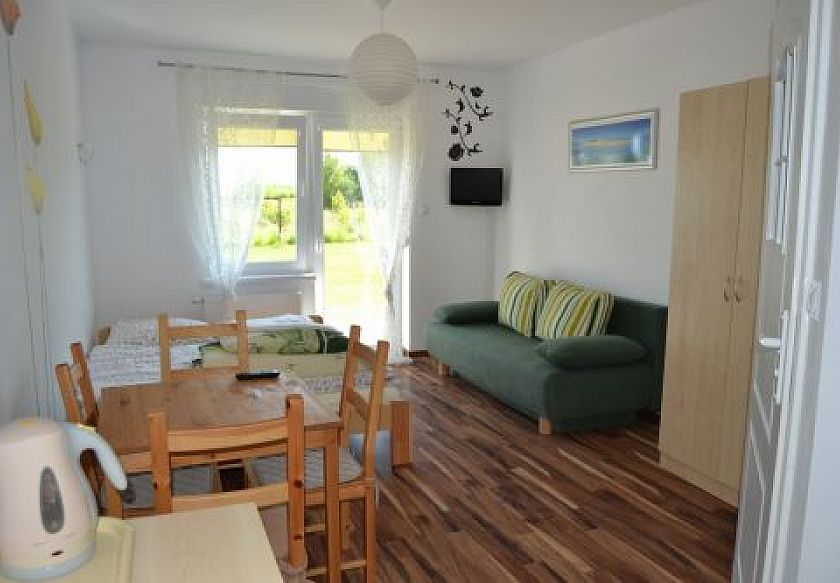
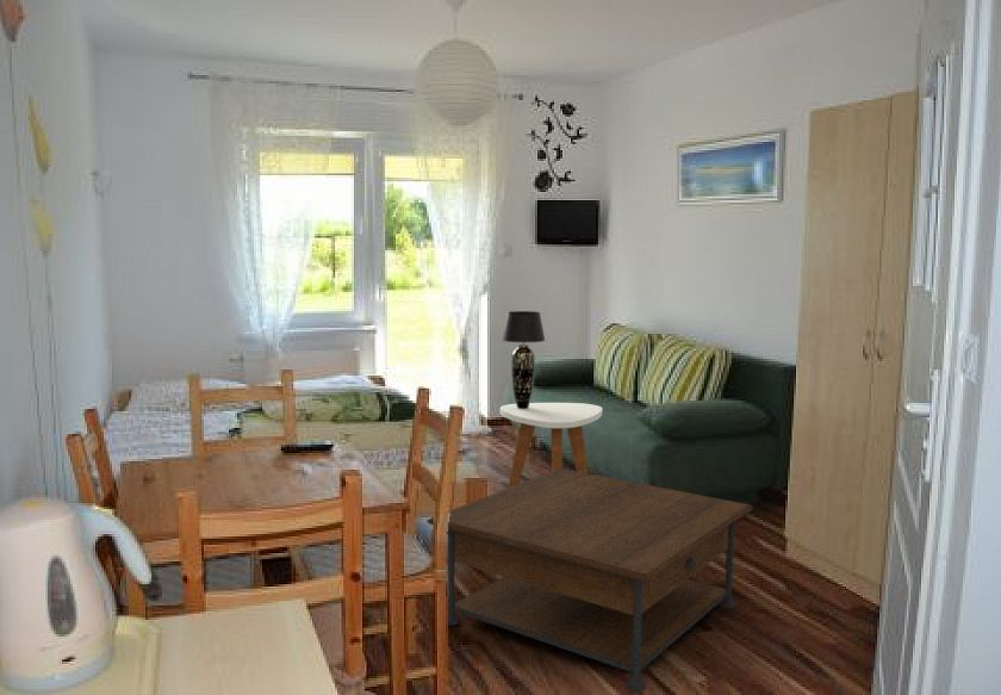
+ table lamp [500,310,546,409]
+ coffee table [425,467,754,694]
+ side table [499,402,603,489]
